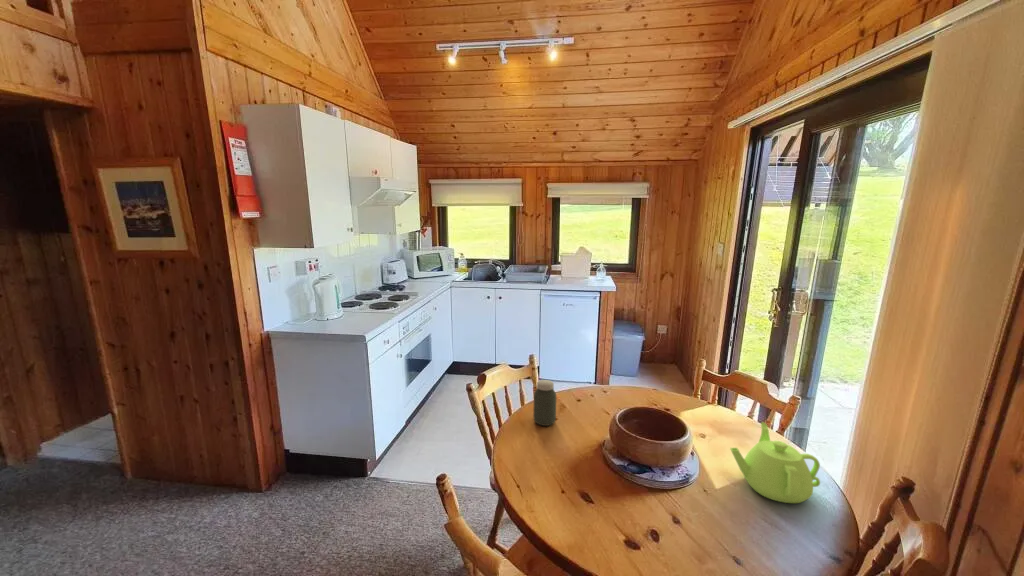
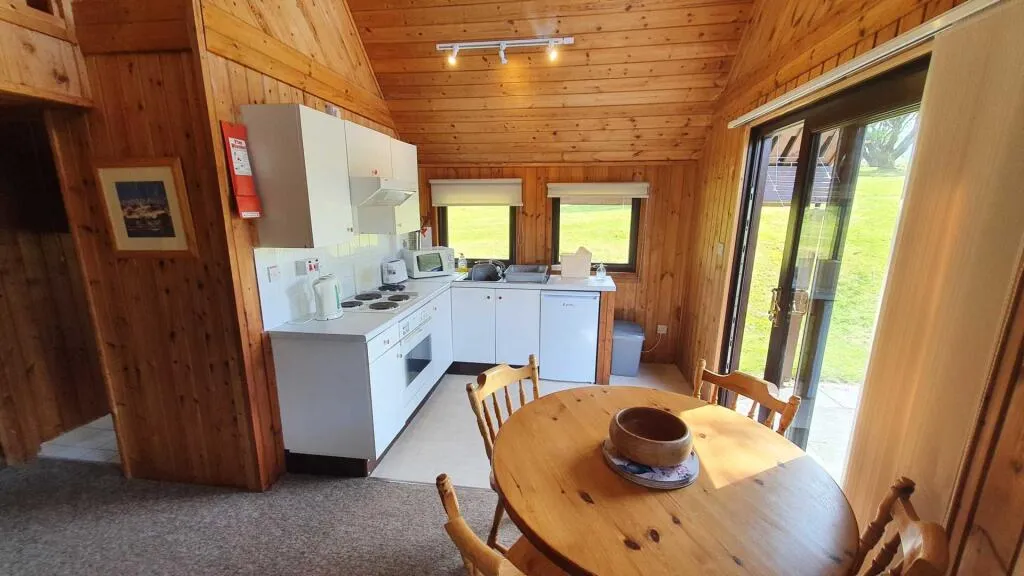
- teapot [729,421,821,504]
- jar [532,379,557,427]
